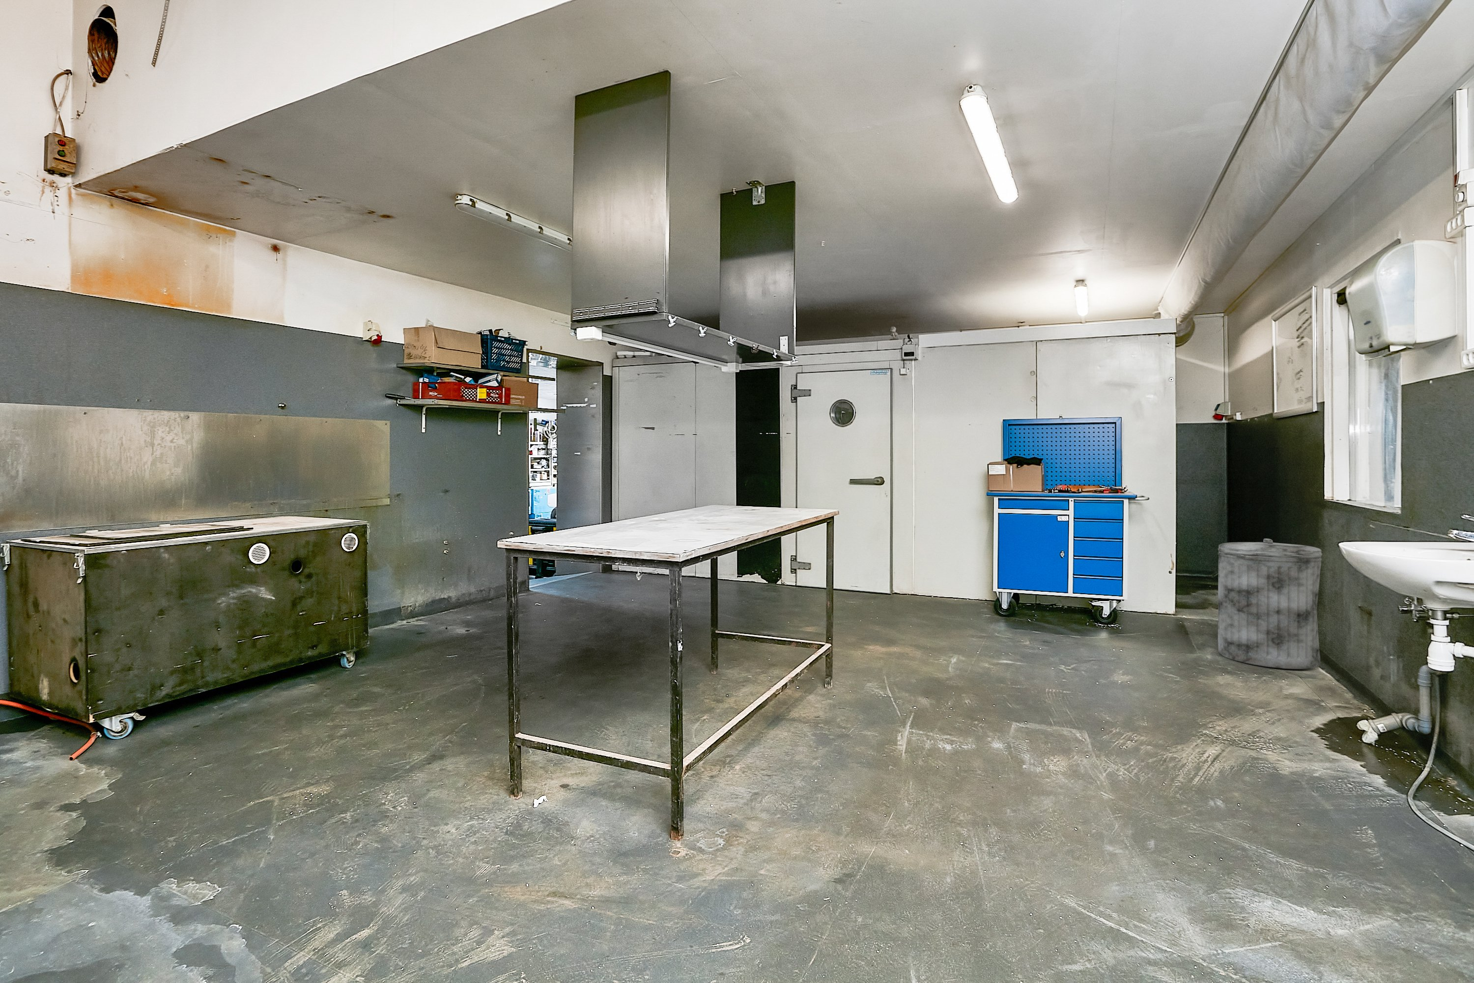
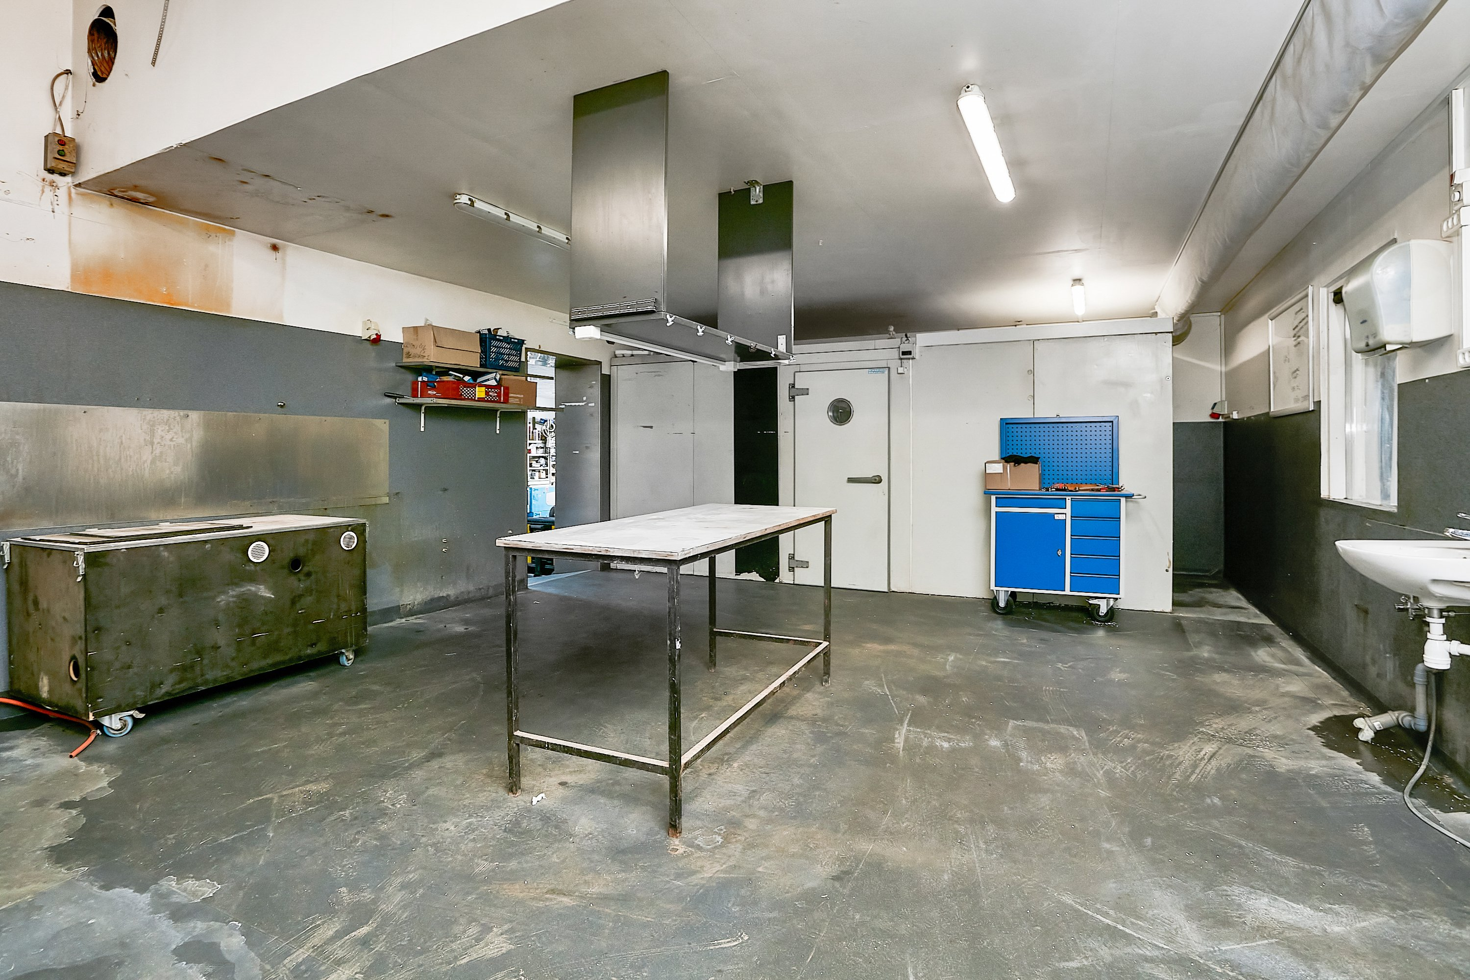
- trash can [1217,539,1323,670]
